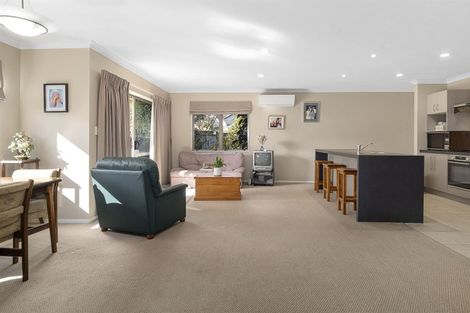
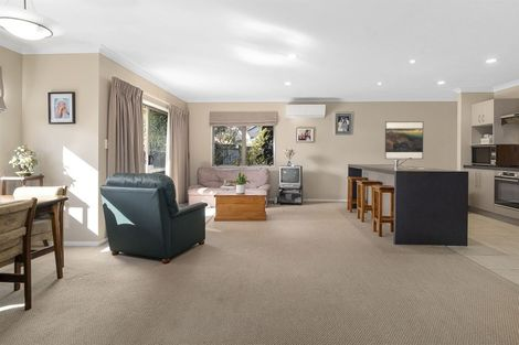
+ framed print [384,120,424,160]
